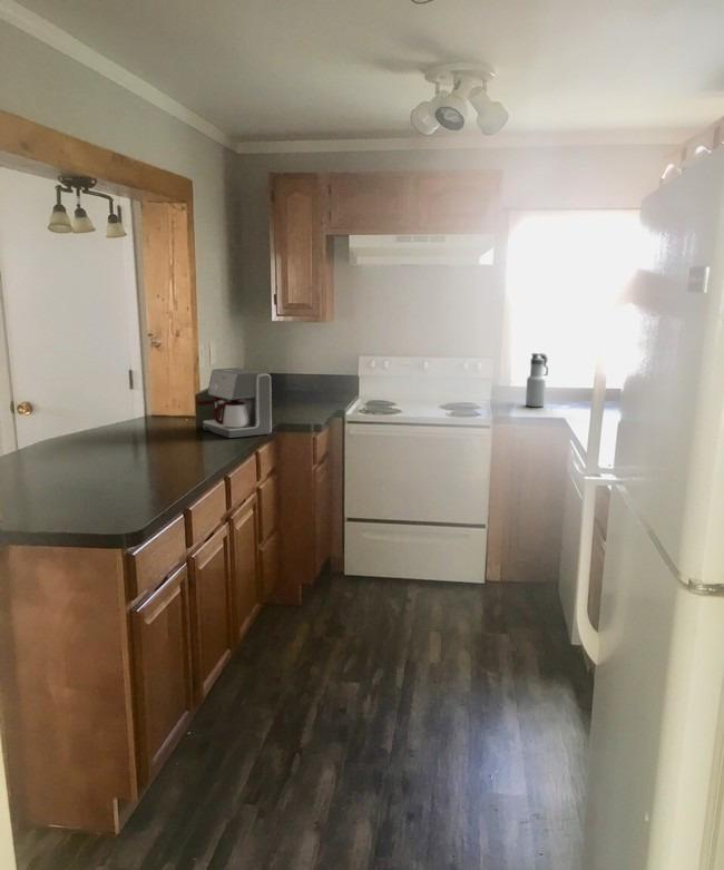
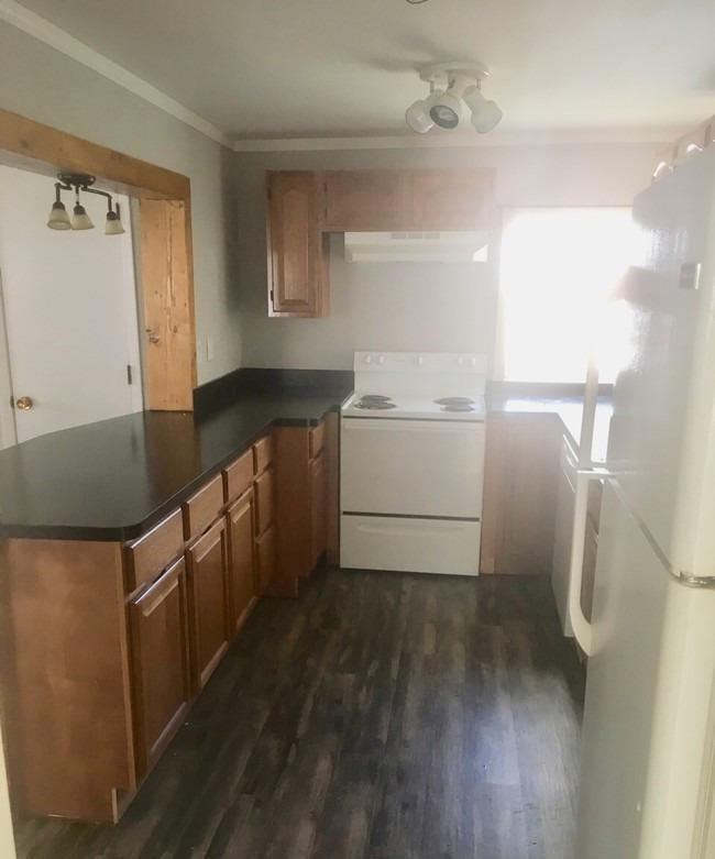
- water bottle [525,352,549,408]
- coffee maker [196,366,273,439]
